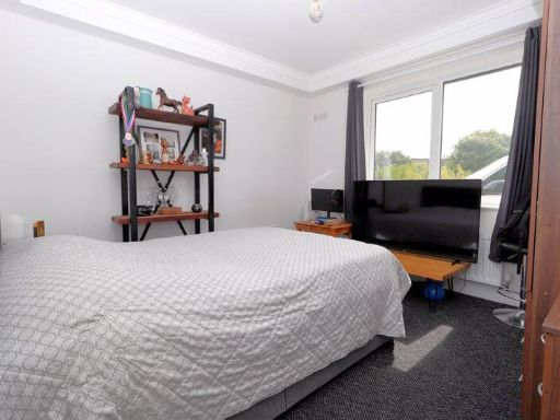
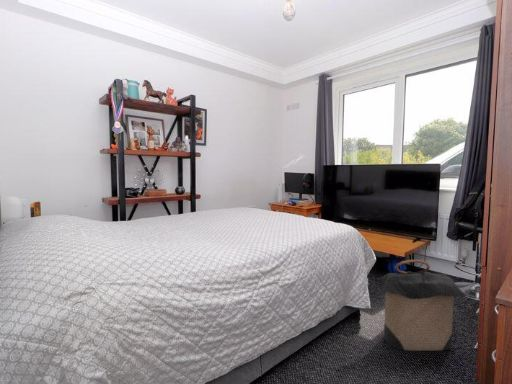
+ laundry hamper [377,259,469,352]
